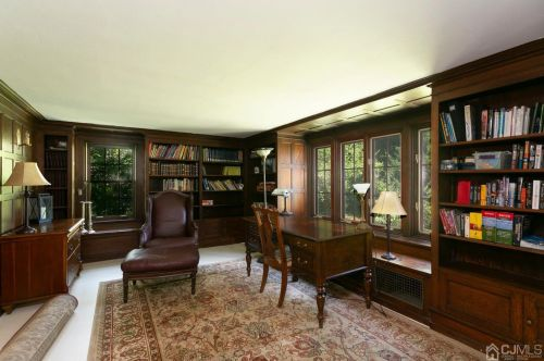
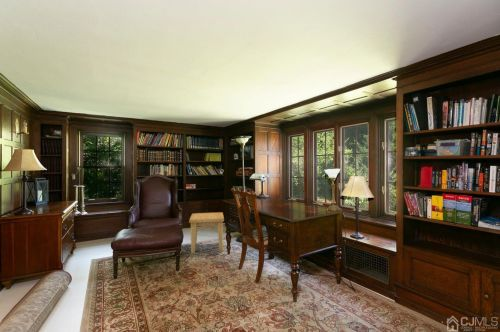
+ side table [188,211,225,254]
